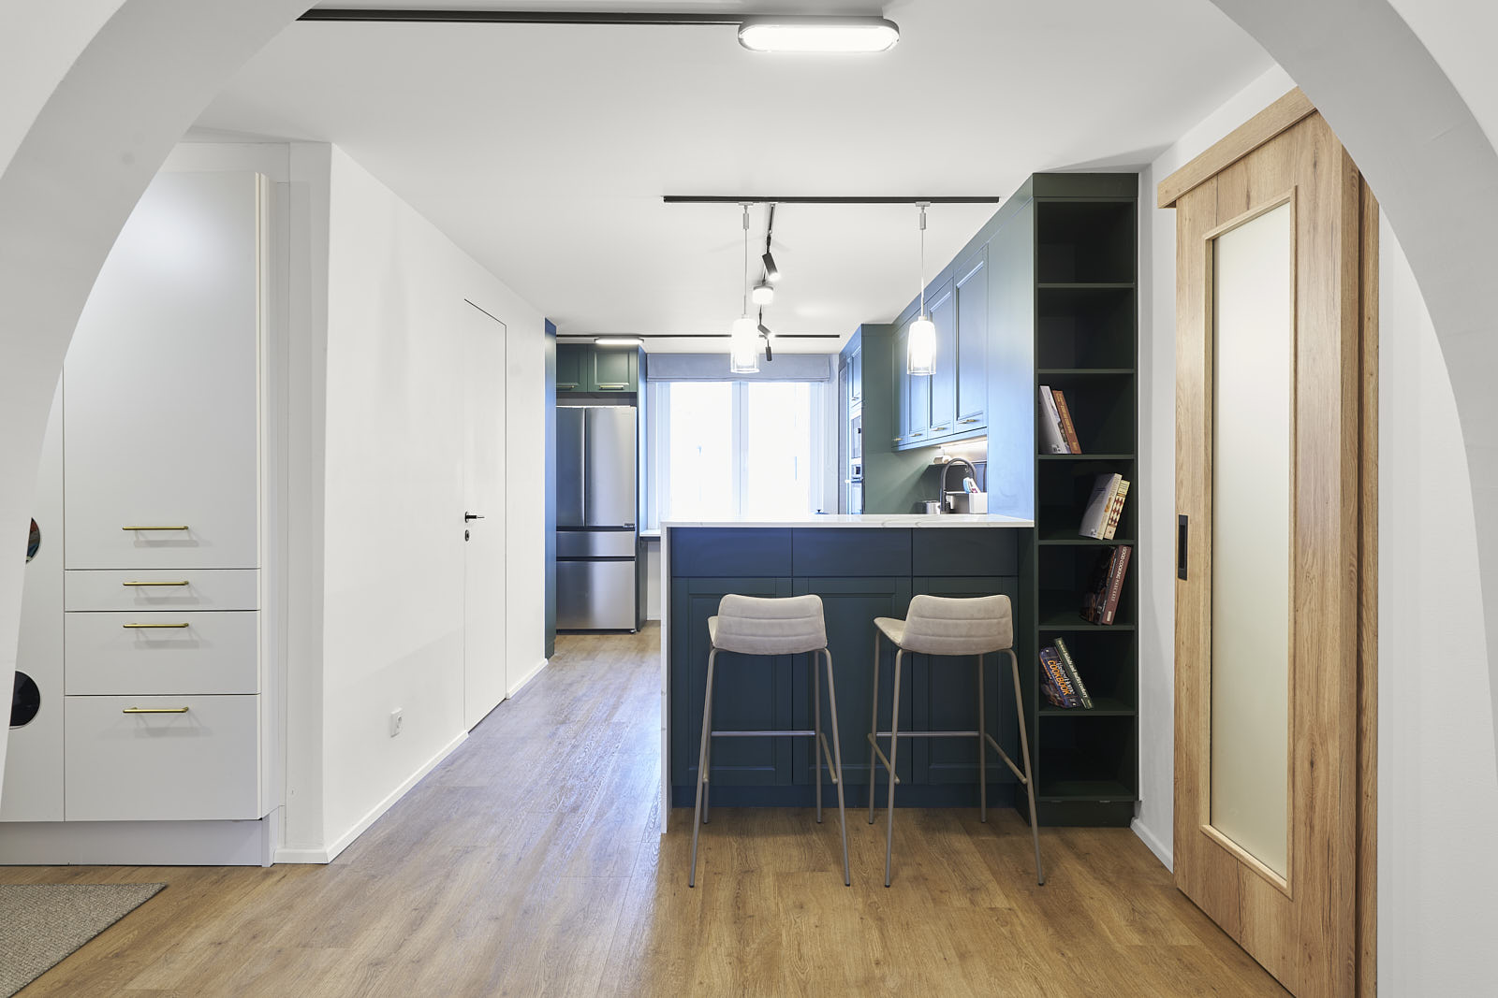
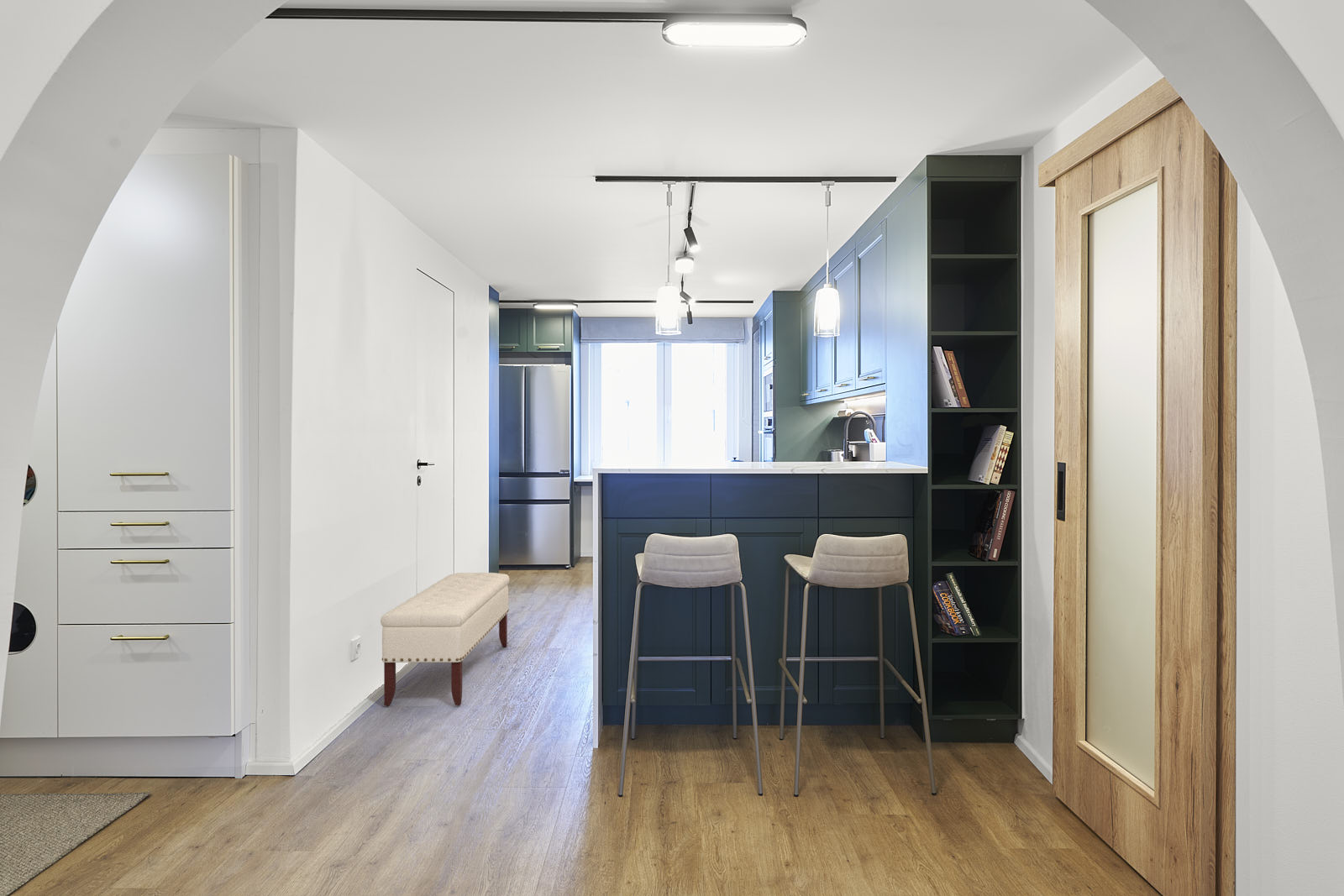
+ bench [380,572,510,706]
